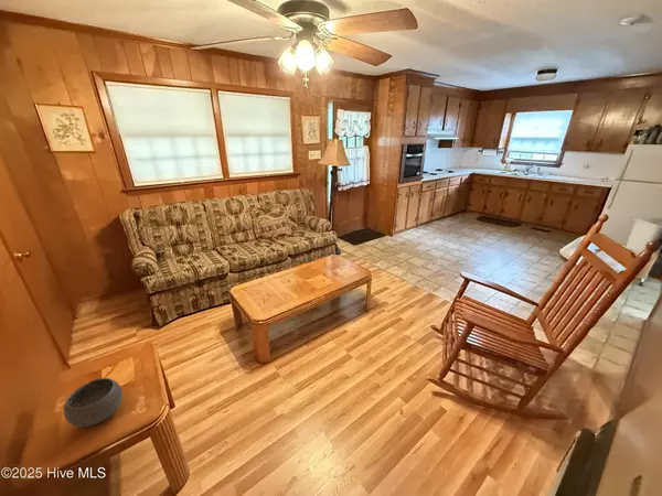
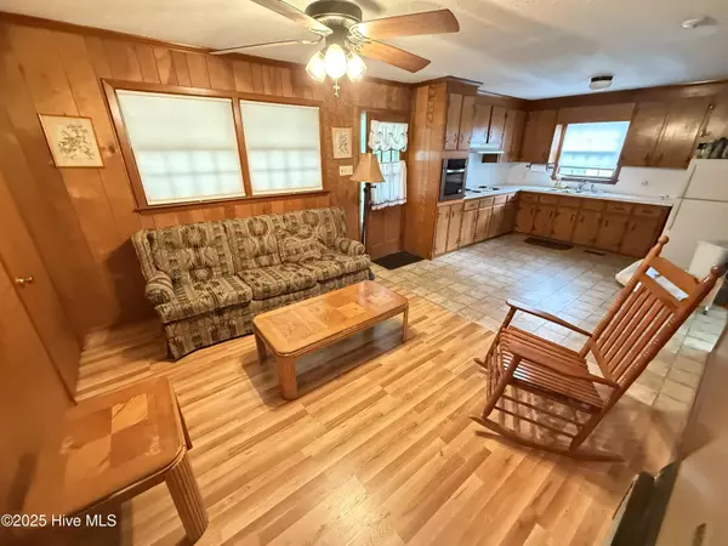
- bowl [63,377,124,428]
